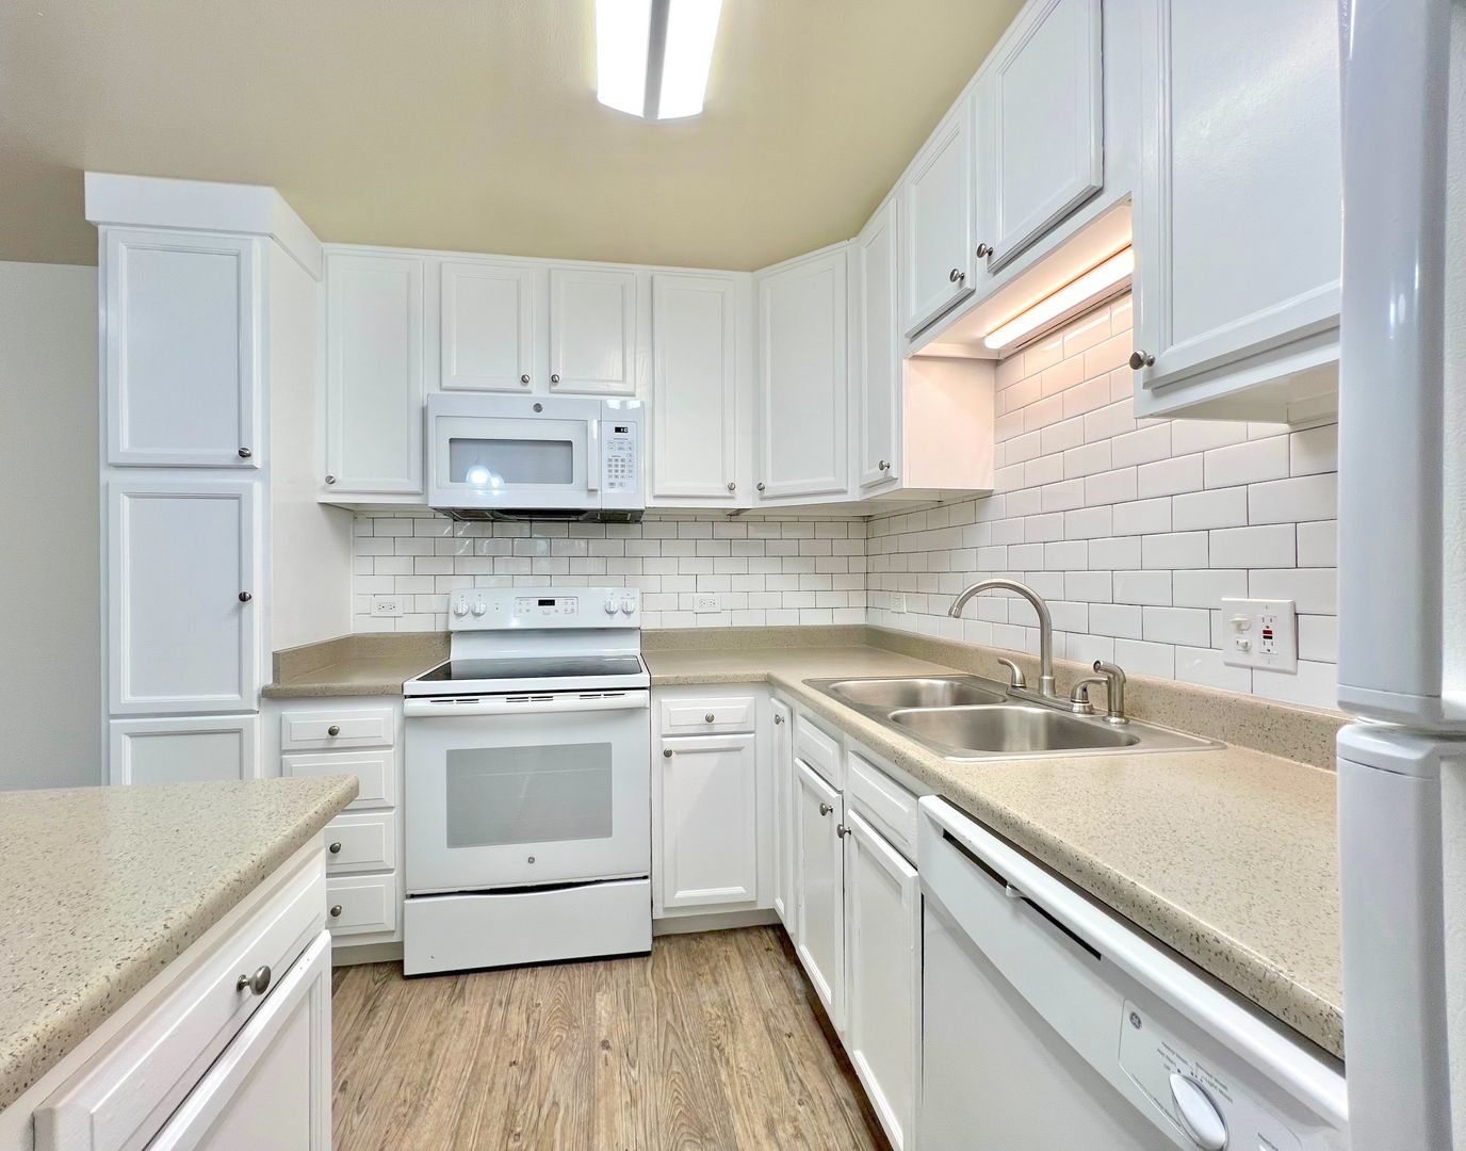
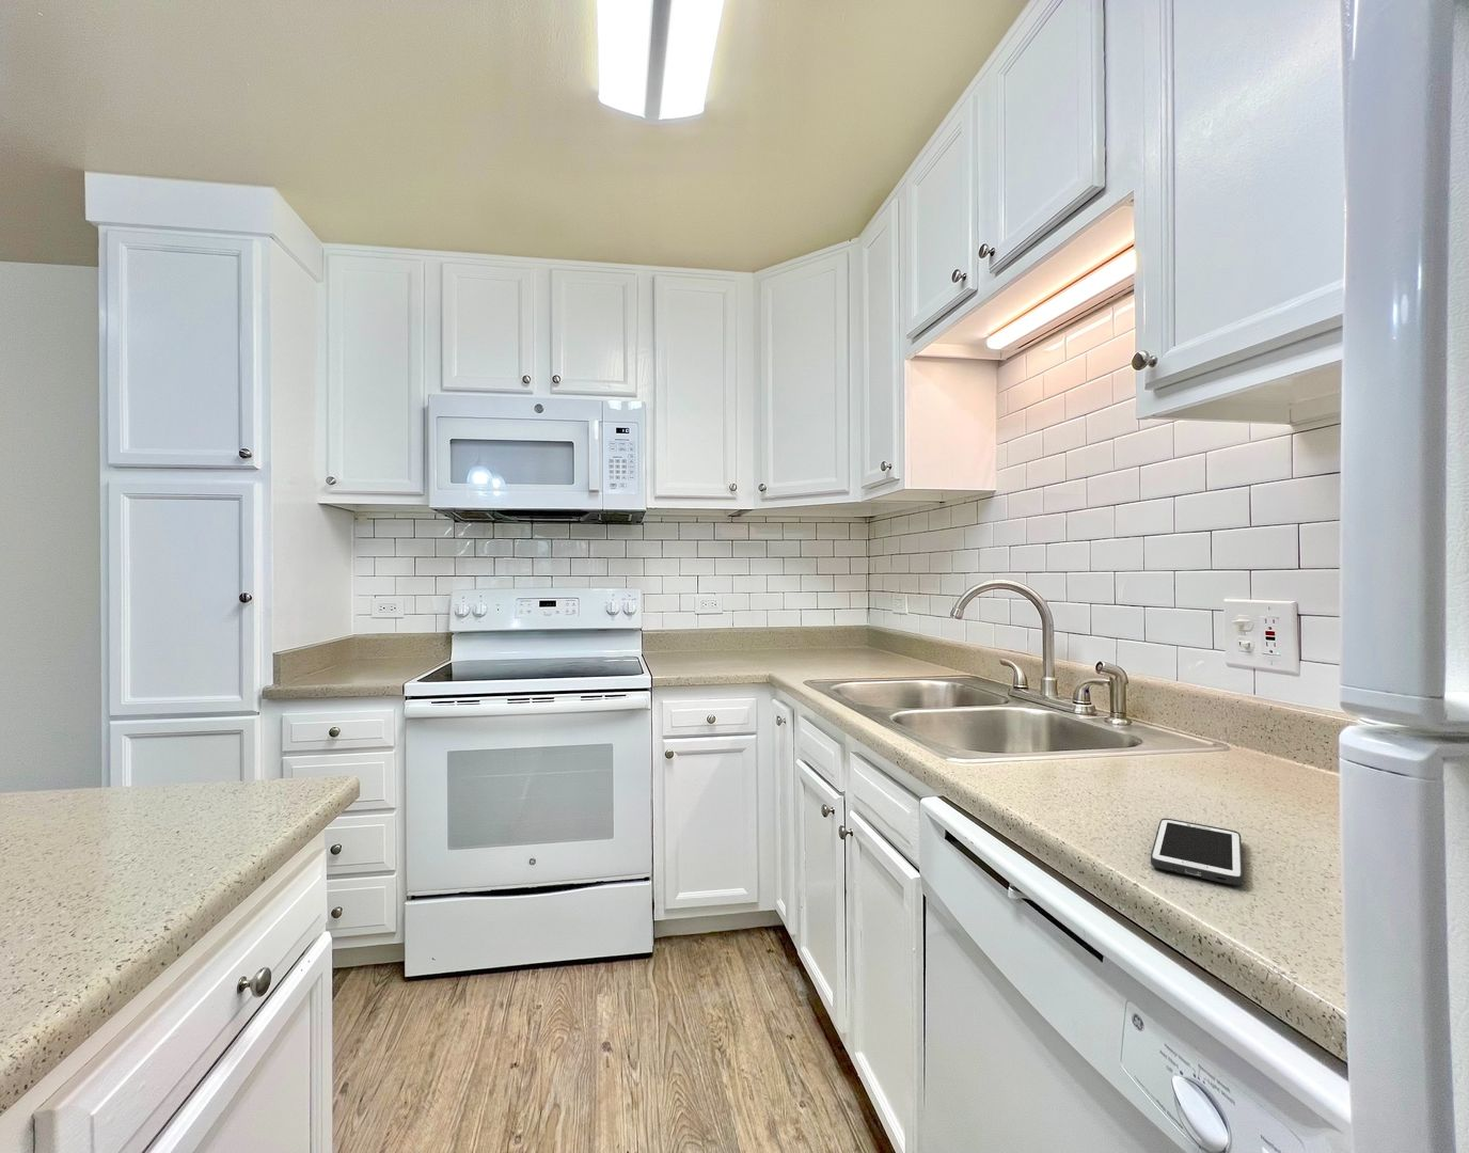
+ cell phone [1149,817,1244,886]
